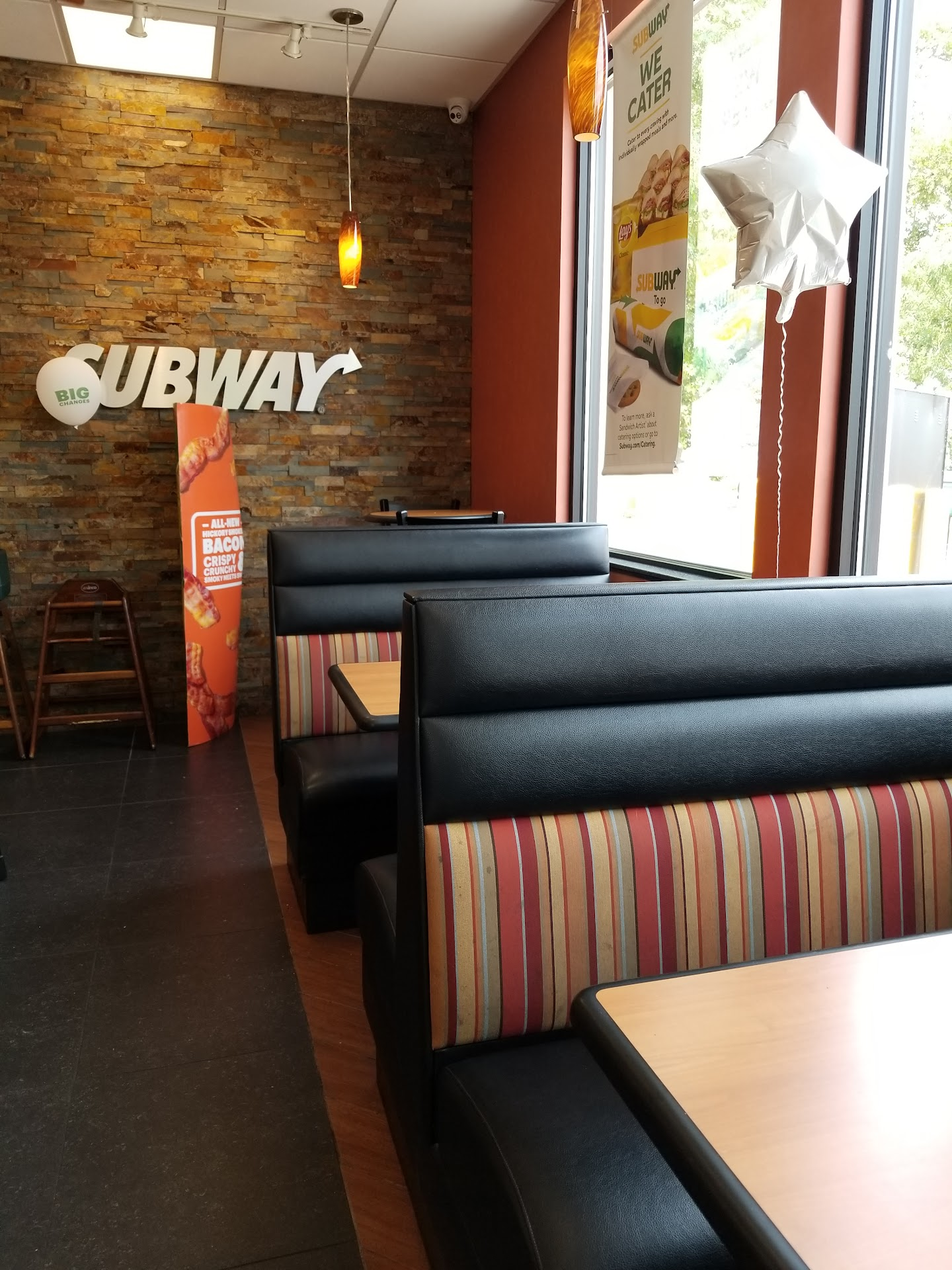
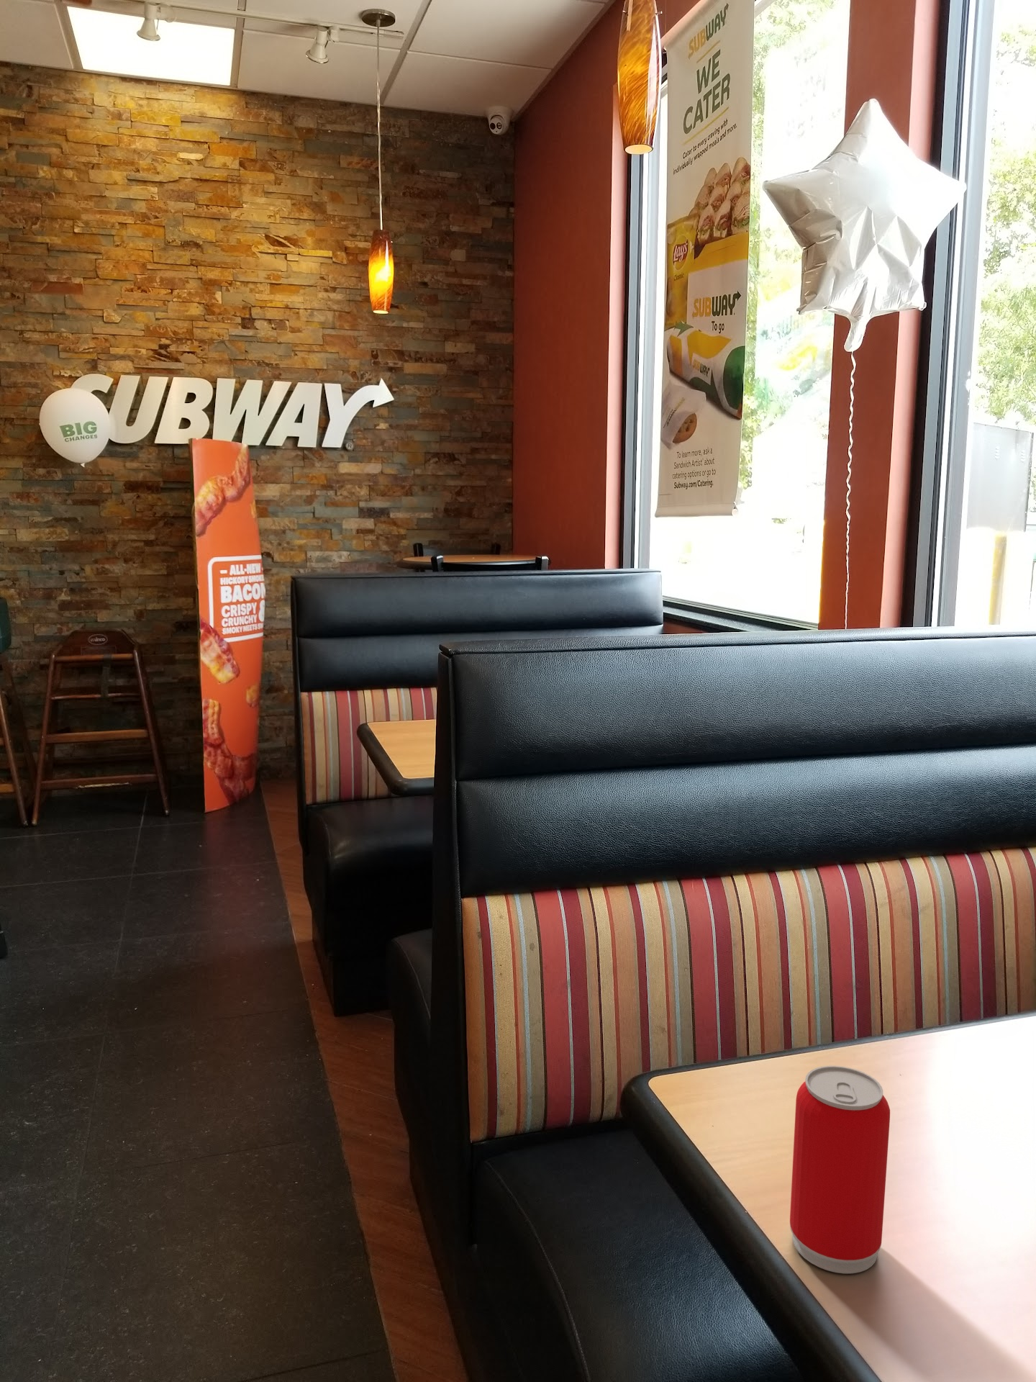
+ beverage can [789,1065,890,1274]
